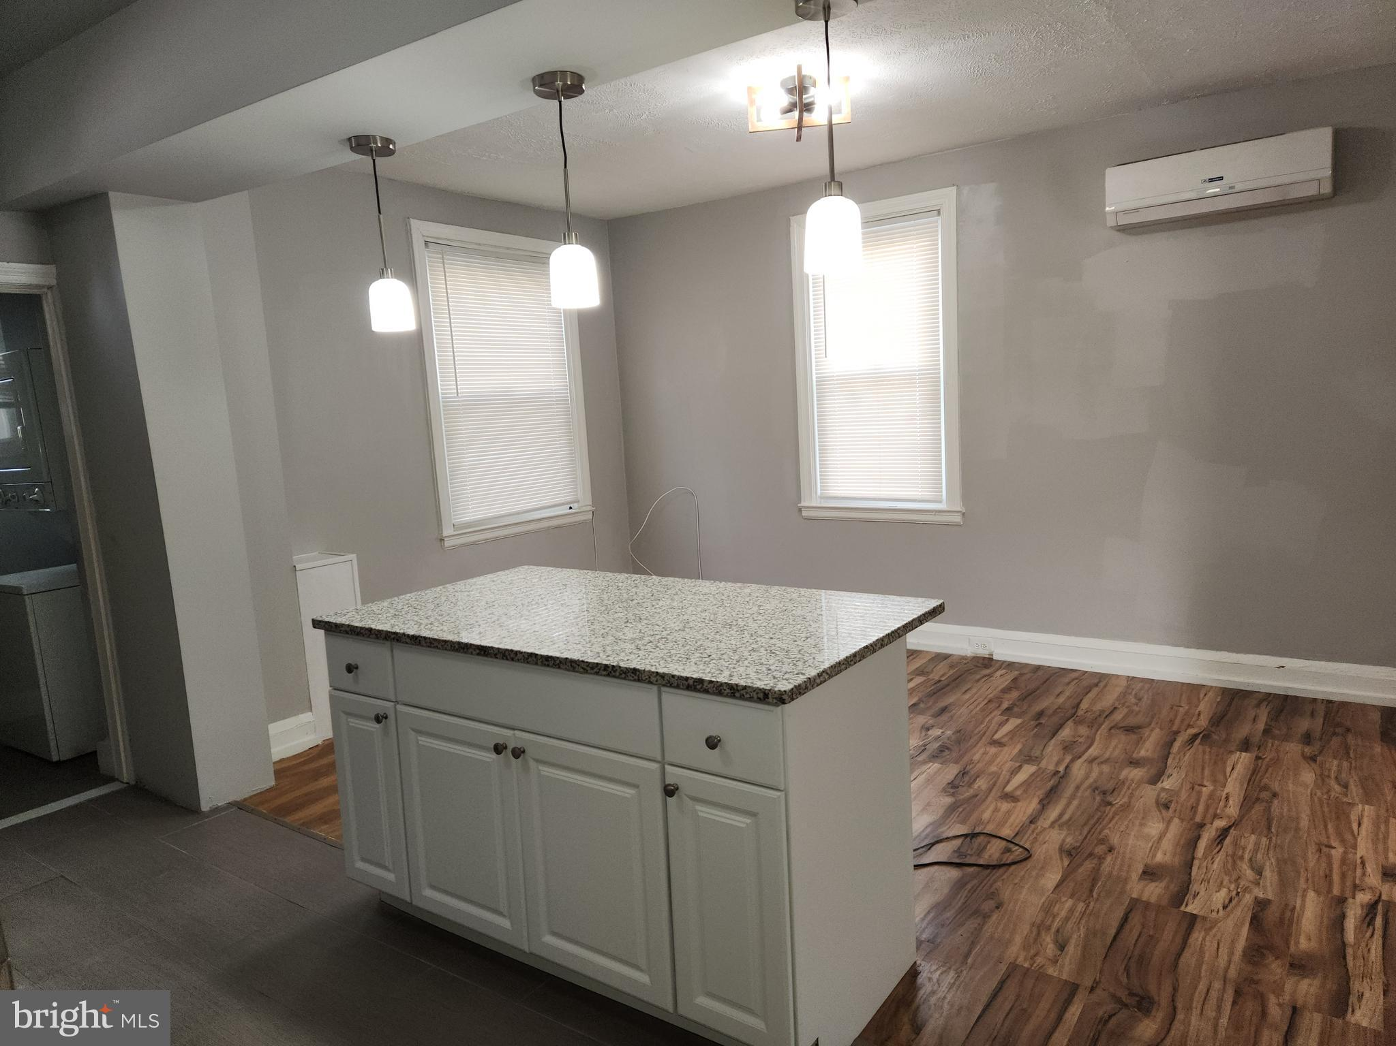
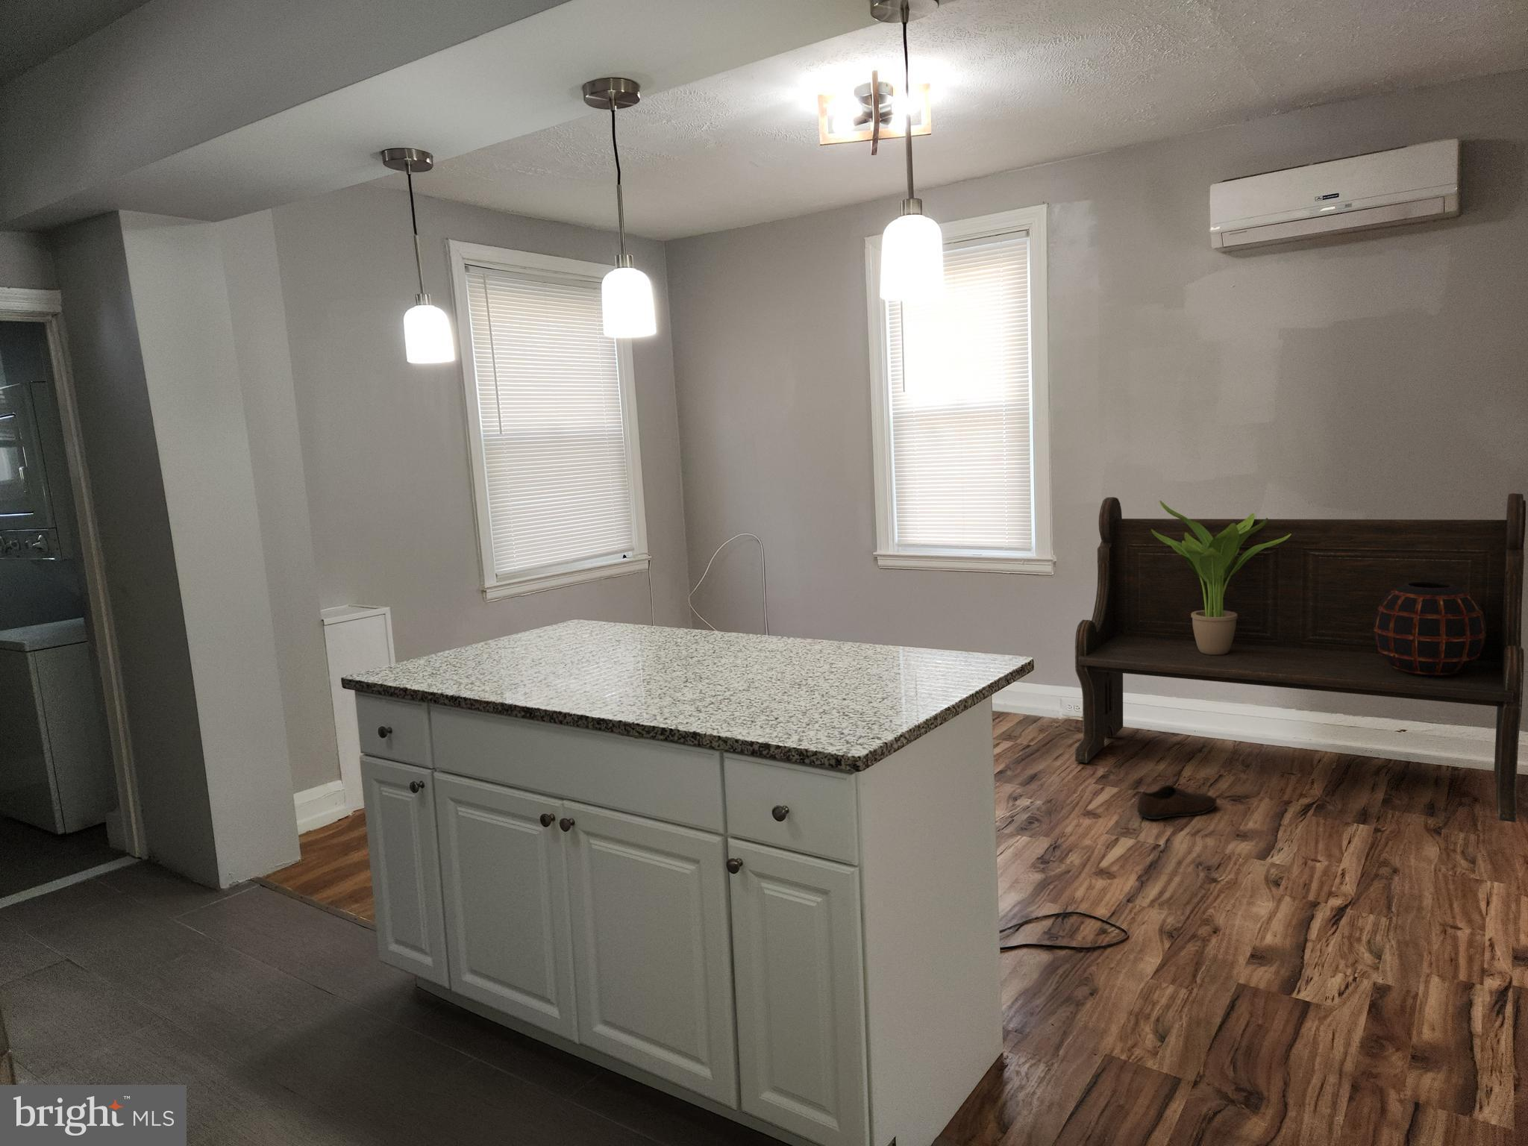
+ potted plant [1151,500,1291,655]
+ shoe [1136,784,1218,820]
+ decorative vase [1374,581,1486,678]
+ bench [1074,492,1527,823]
